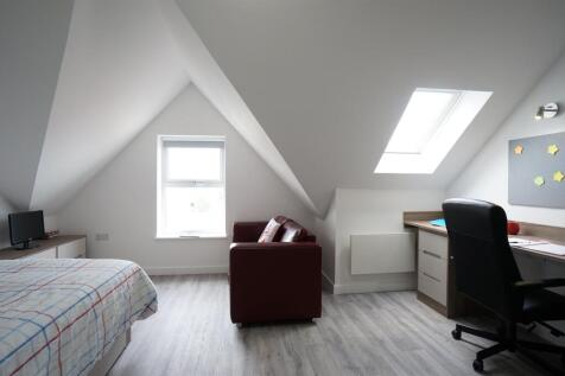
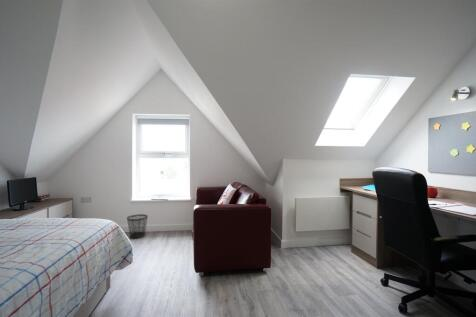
+ wastebasket [126,213,149,239]
